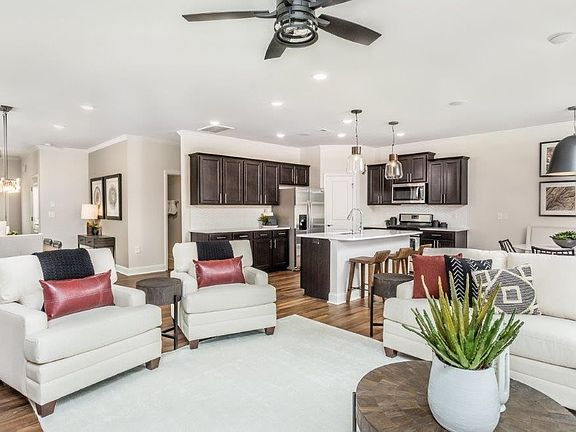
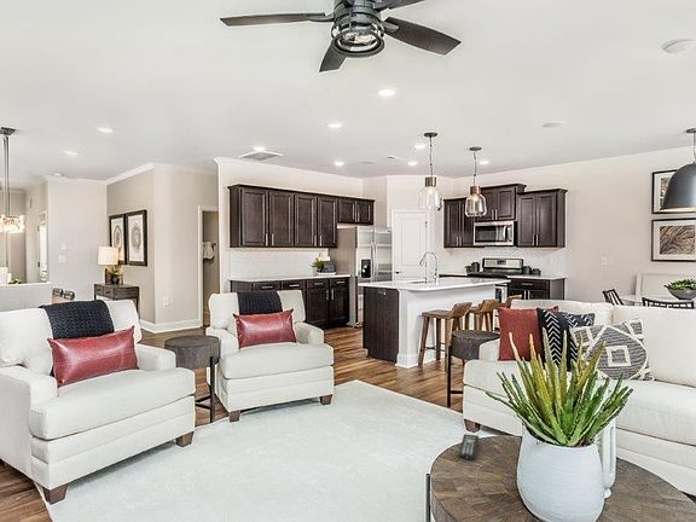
+ remote control [458,433,480,460]
